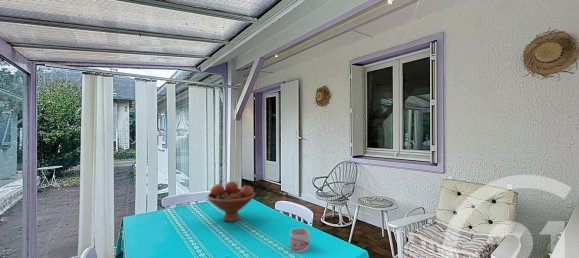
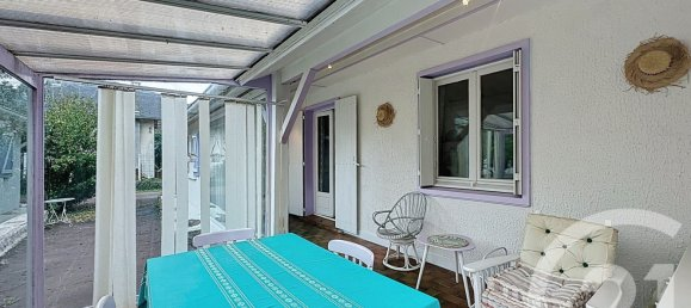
- mug [289,227,310,253]
- fruit bowl [206,180,256,223]
